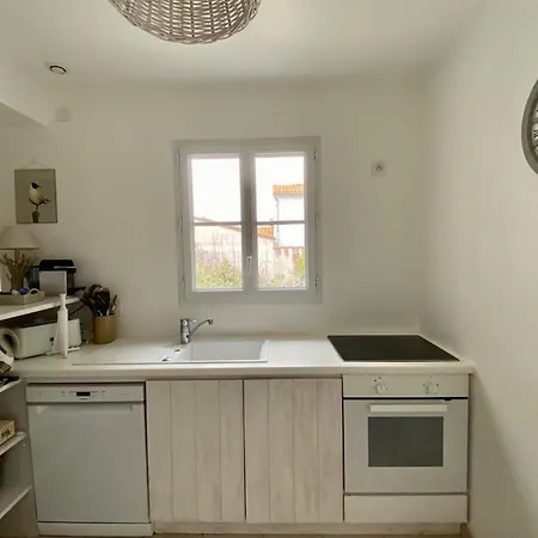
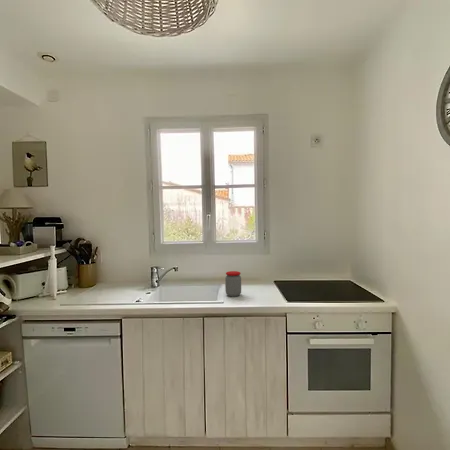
+ jar [224,270,242,298]
